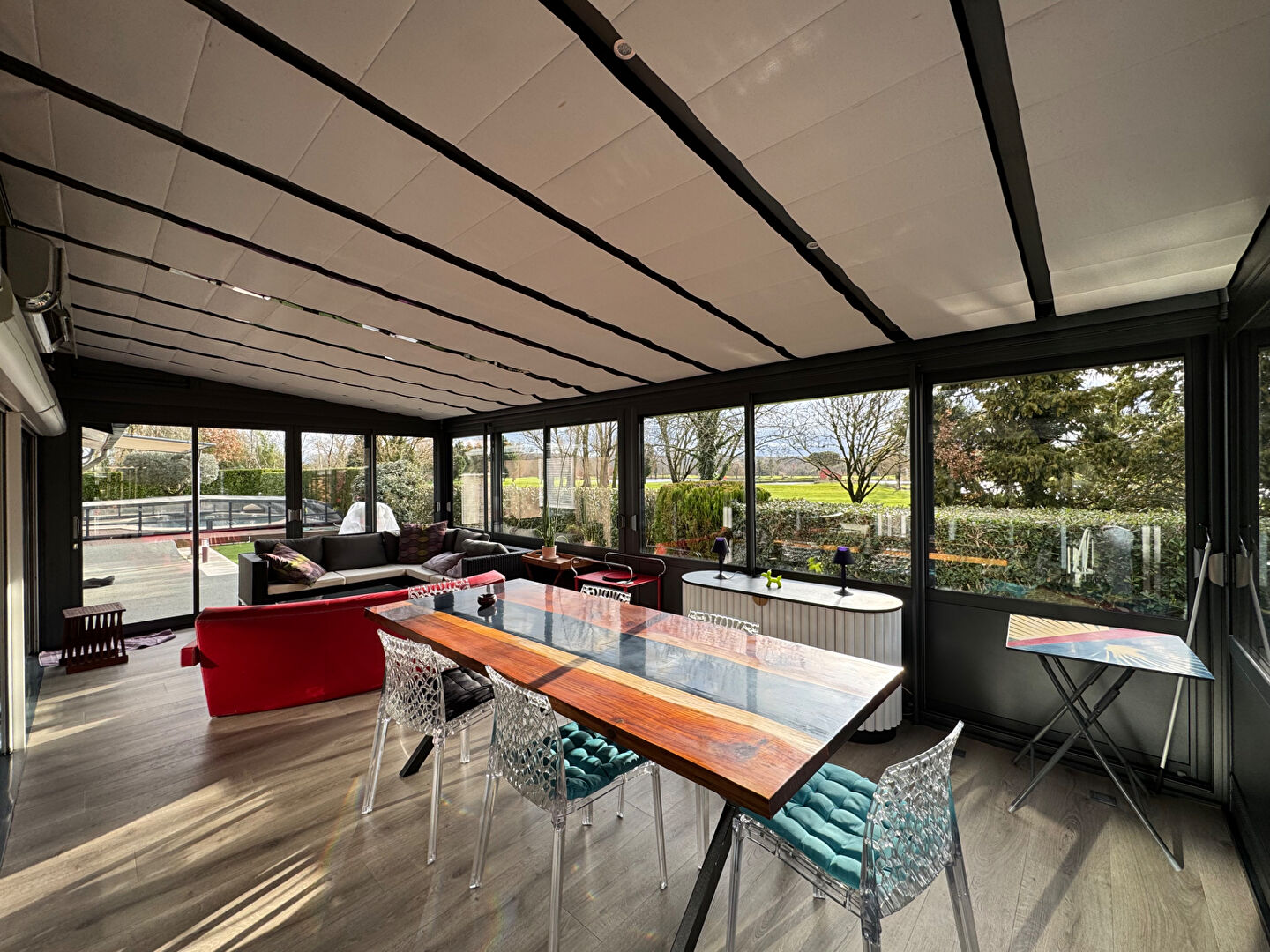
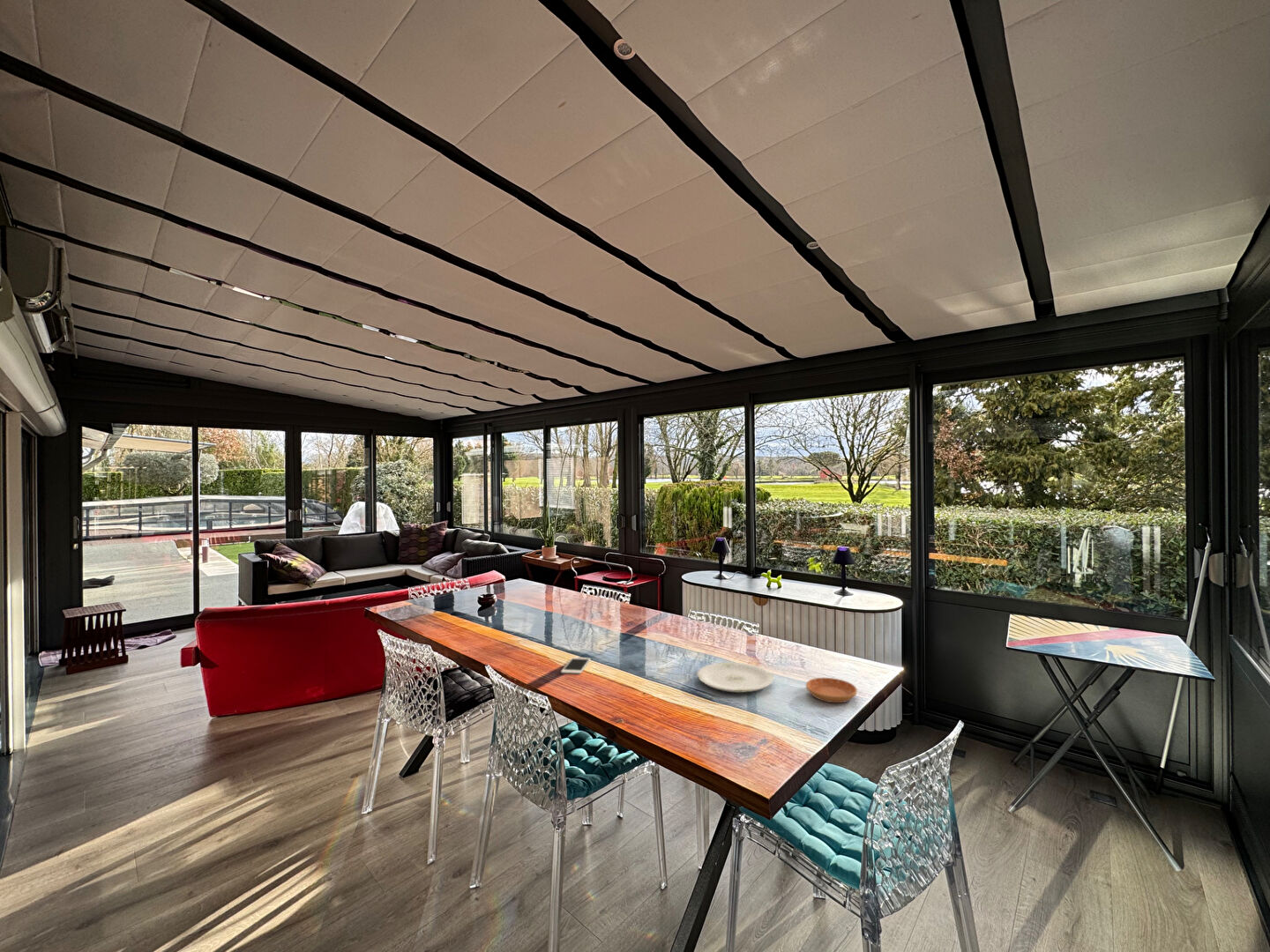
+ plate [697,661,774,694]
+ saucer [805,677,858,703]
+ cell phone [560,657,592,675]
